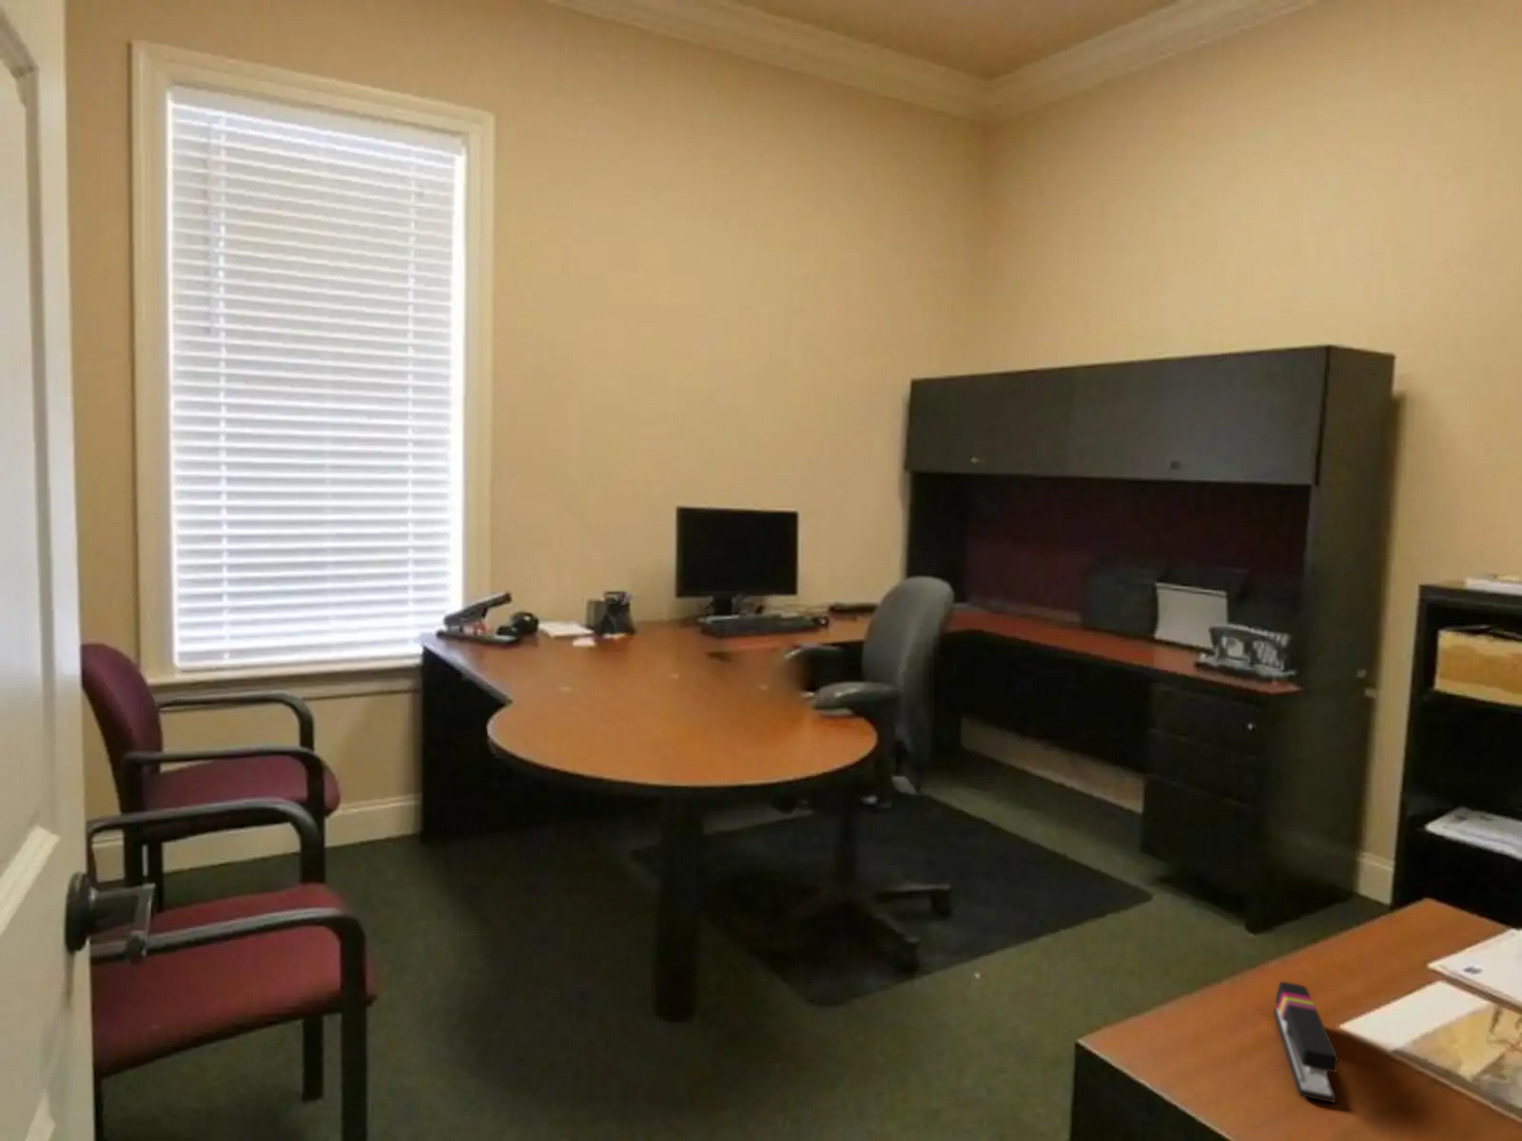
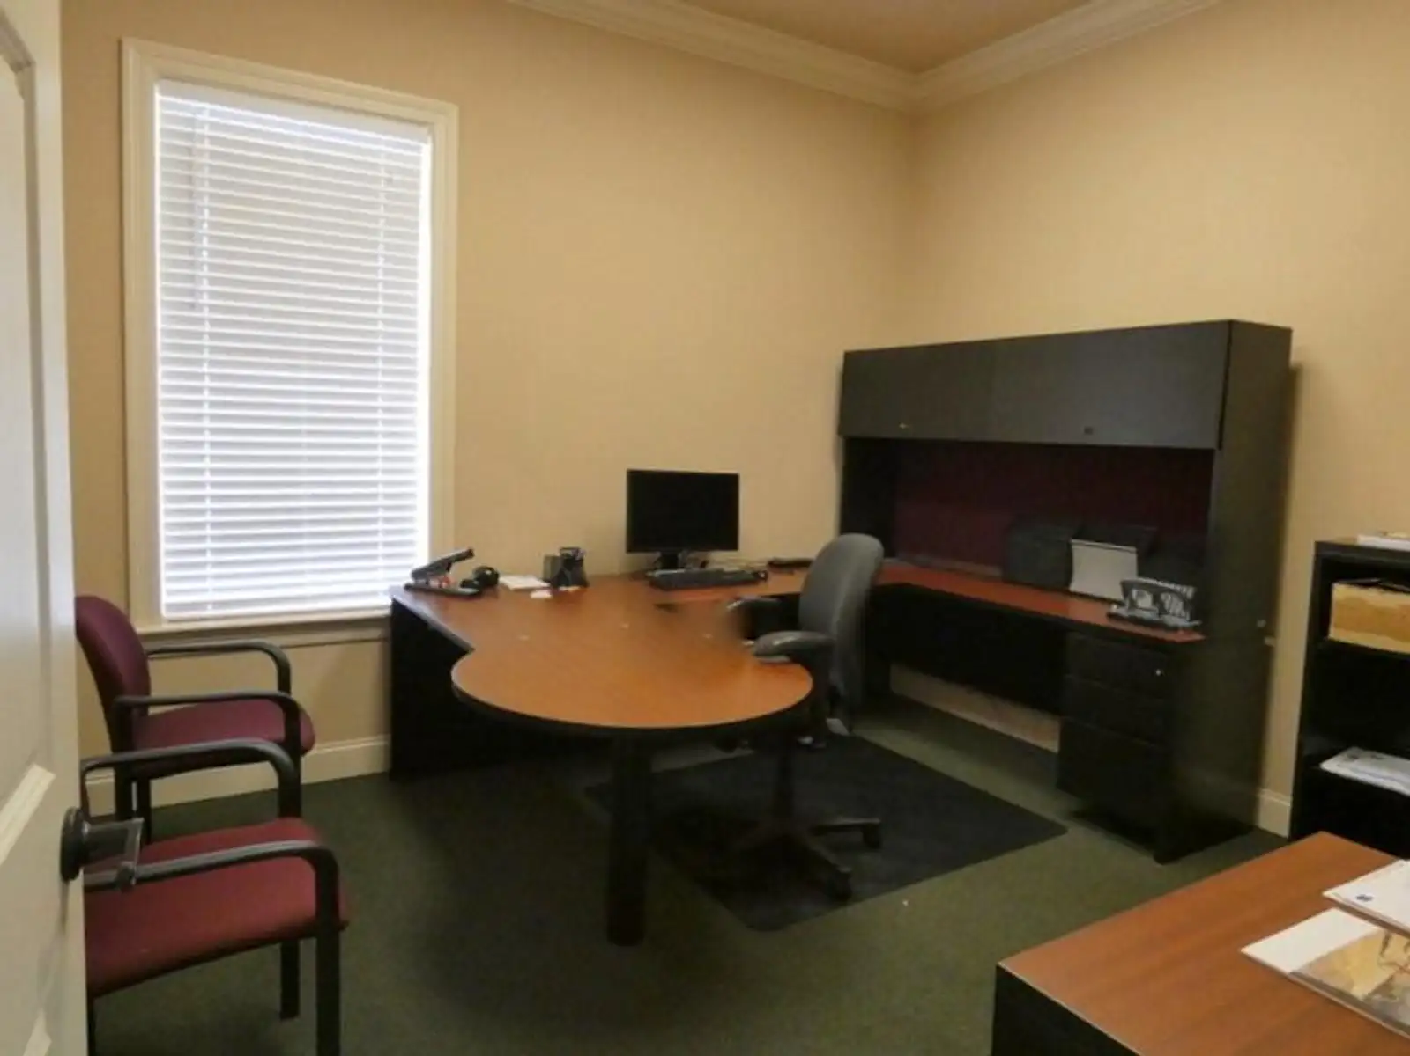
- stapler [1273,982,1340,1104]
